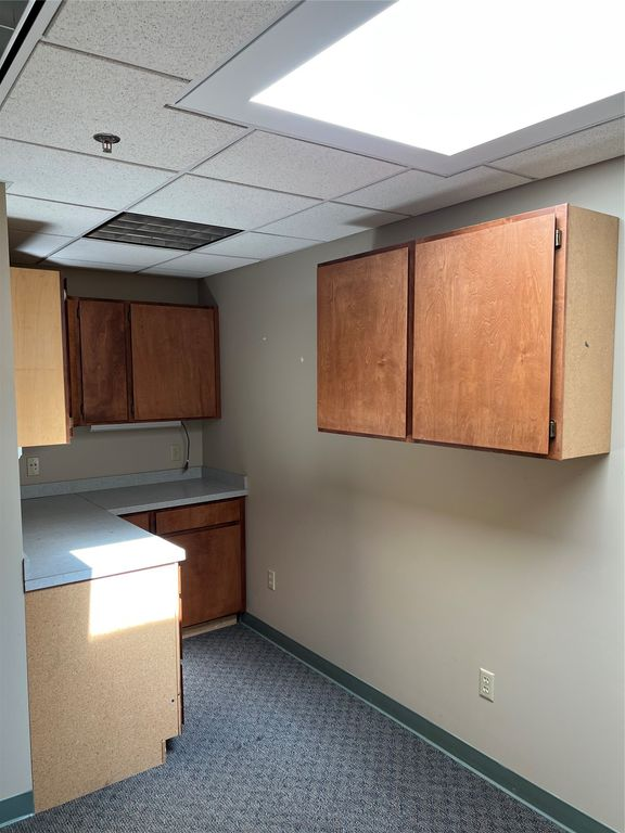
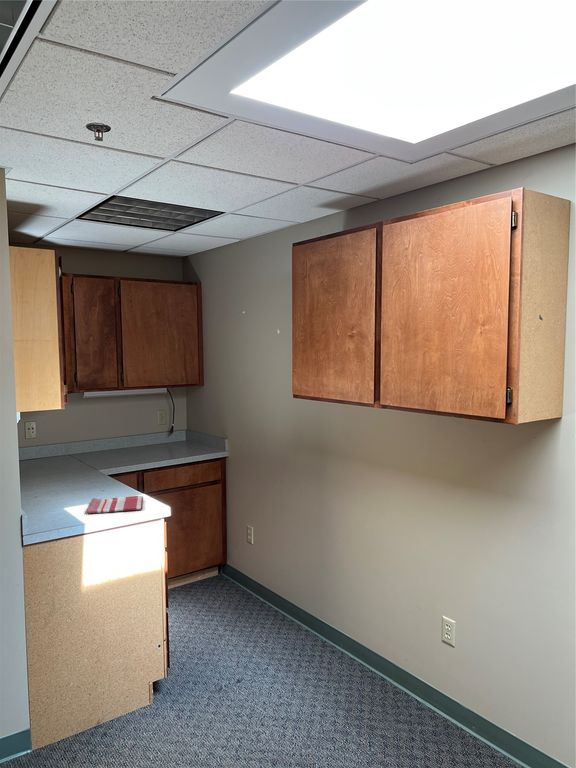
+ dish towel [86,495,145,514]
